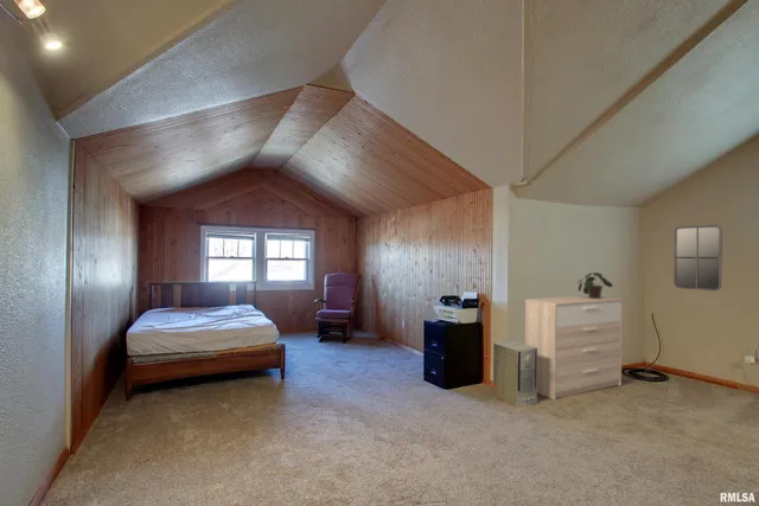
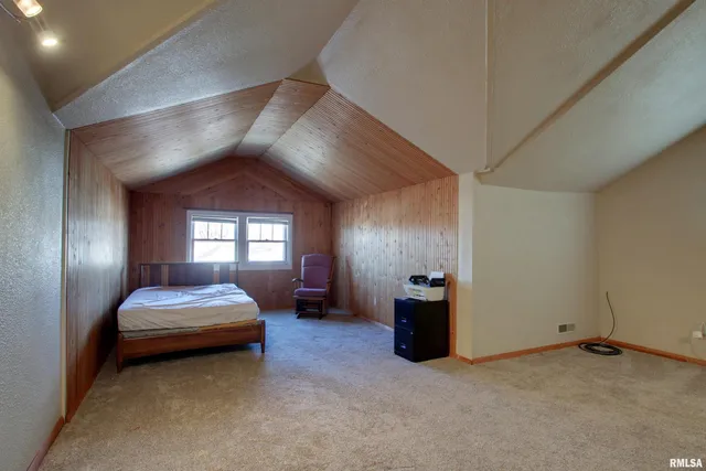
- potted plant [576,271,614,299]
- sideboard [524,295,624,401]
- air purifier [492,340,538,408]
- home mirror [672,224,723,292]
